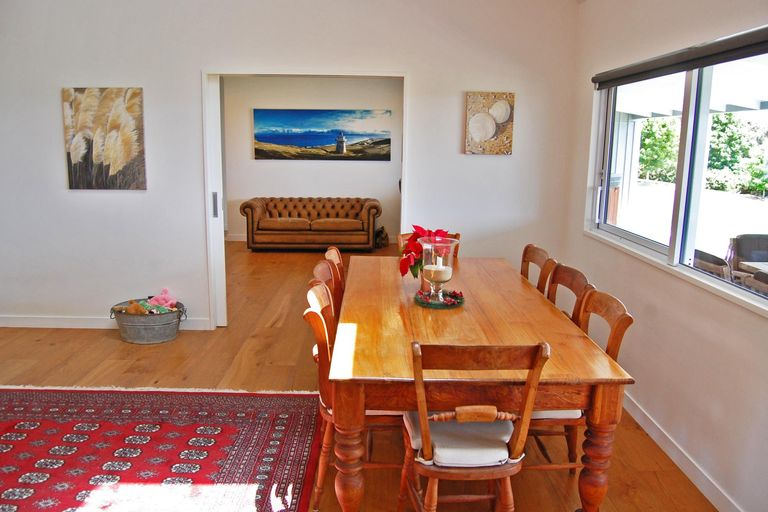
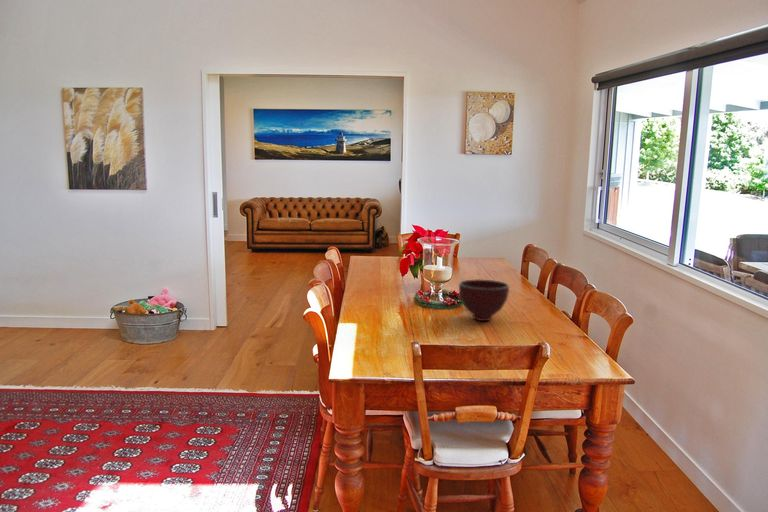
+ bowl [458,278,510,322]
